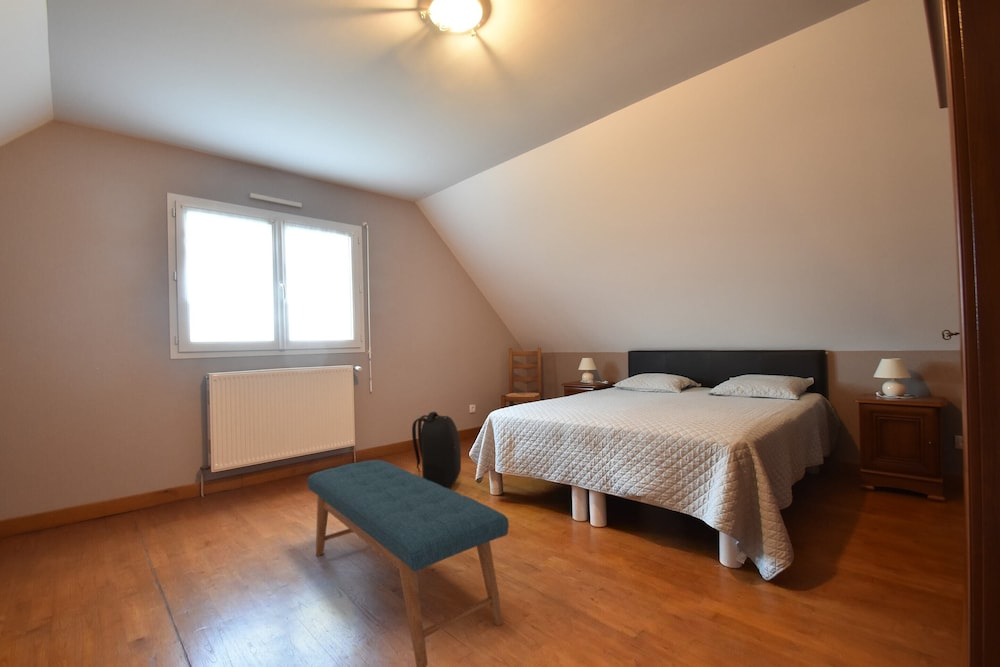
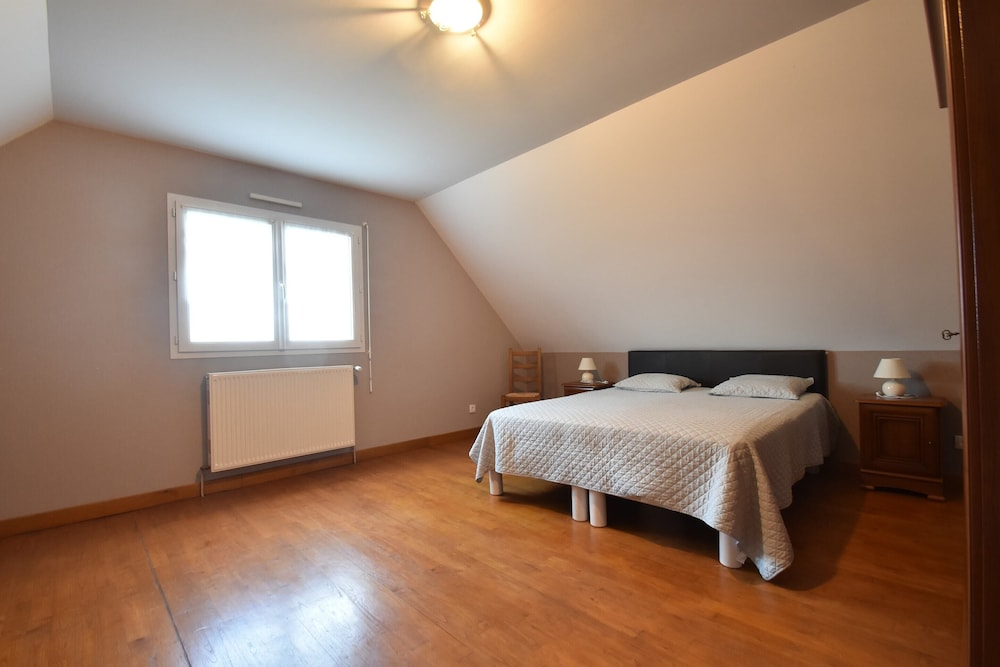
- backpack [411,411,462,489]
- bench [306,459,510,667]
